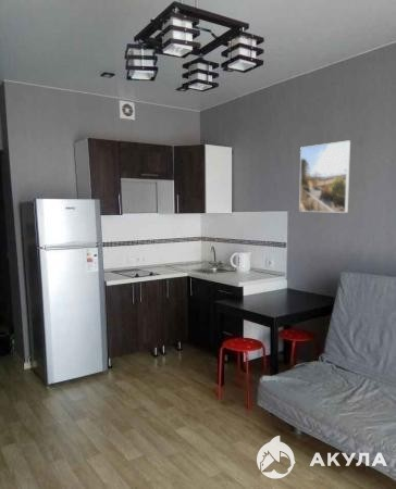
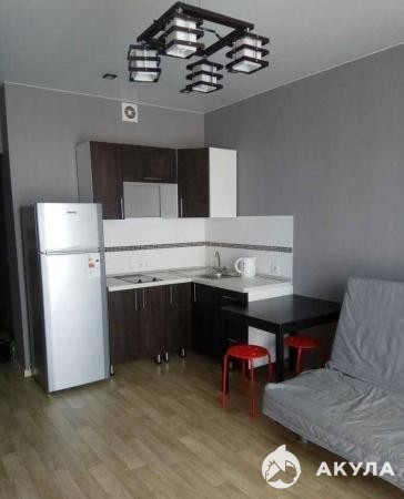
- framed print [298,140,351,214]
